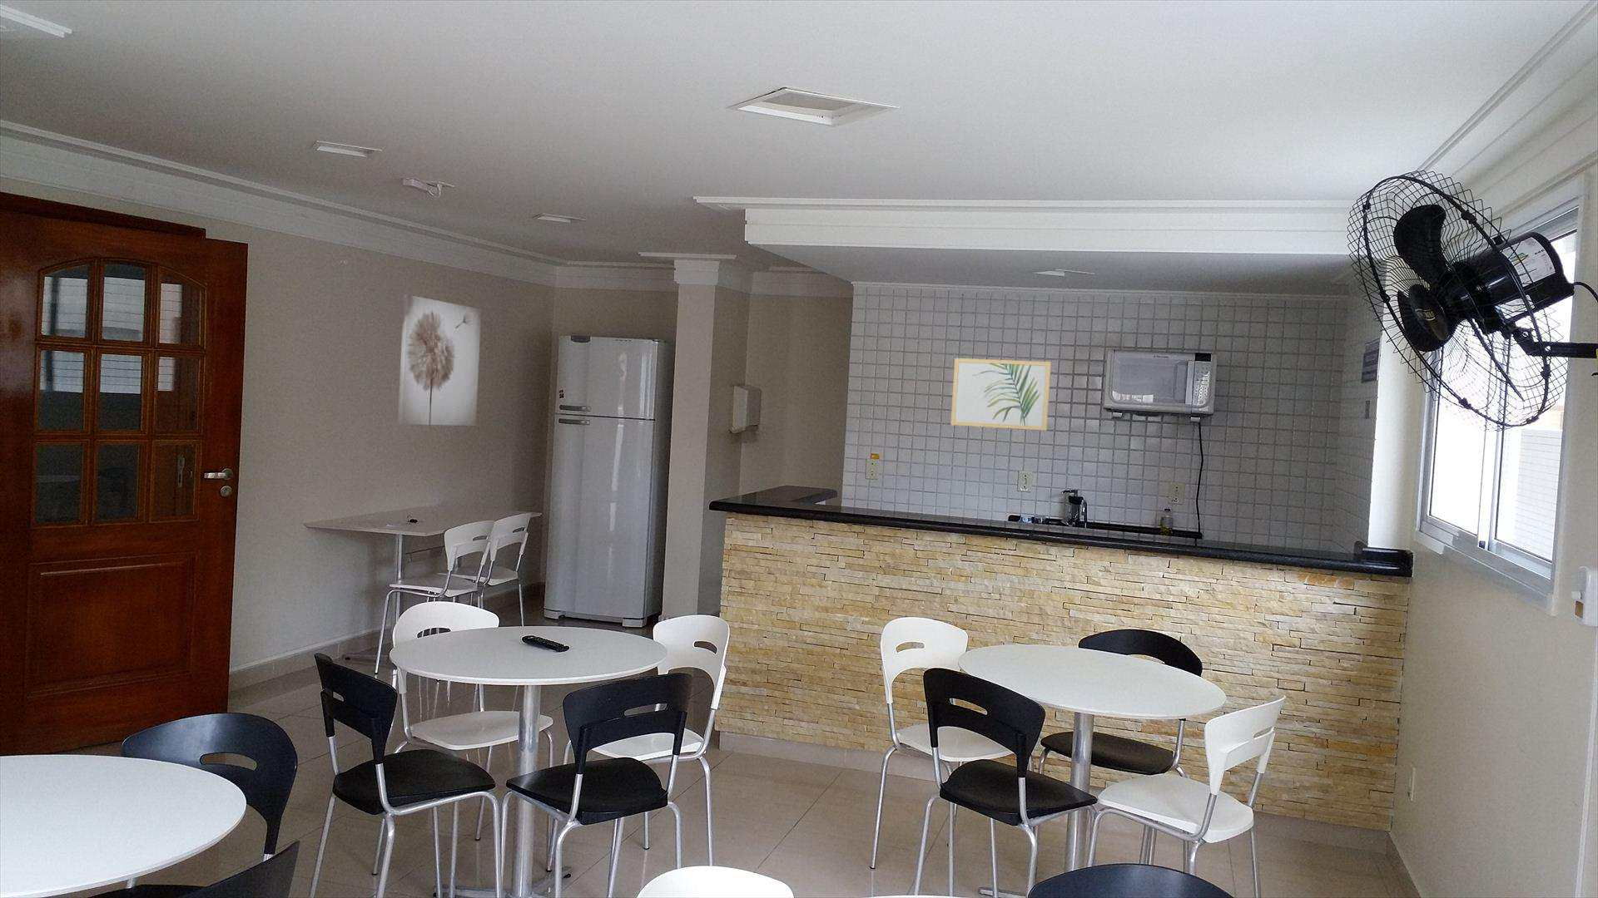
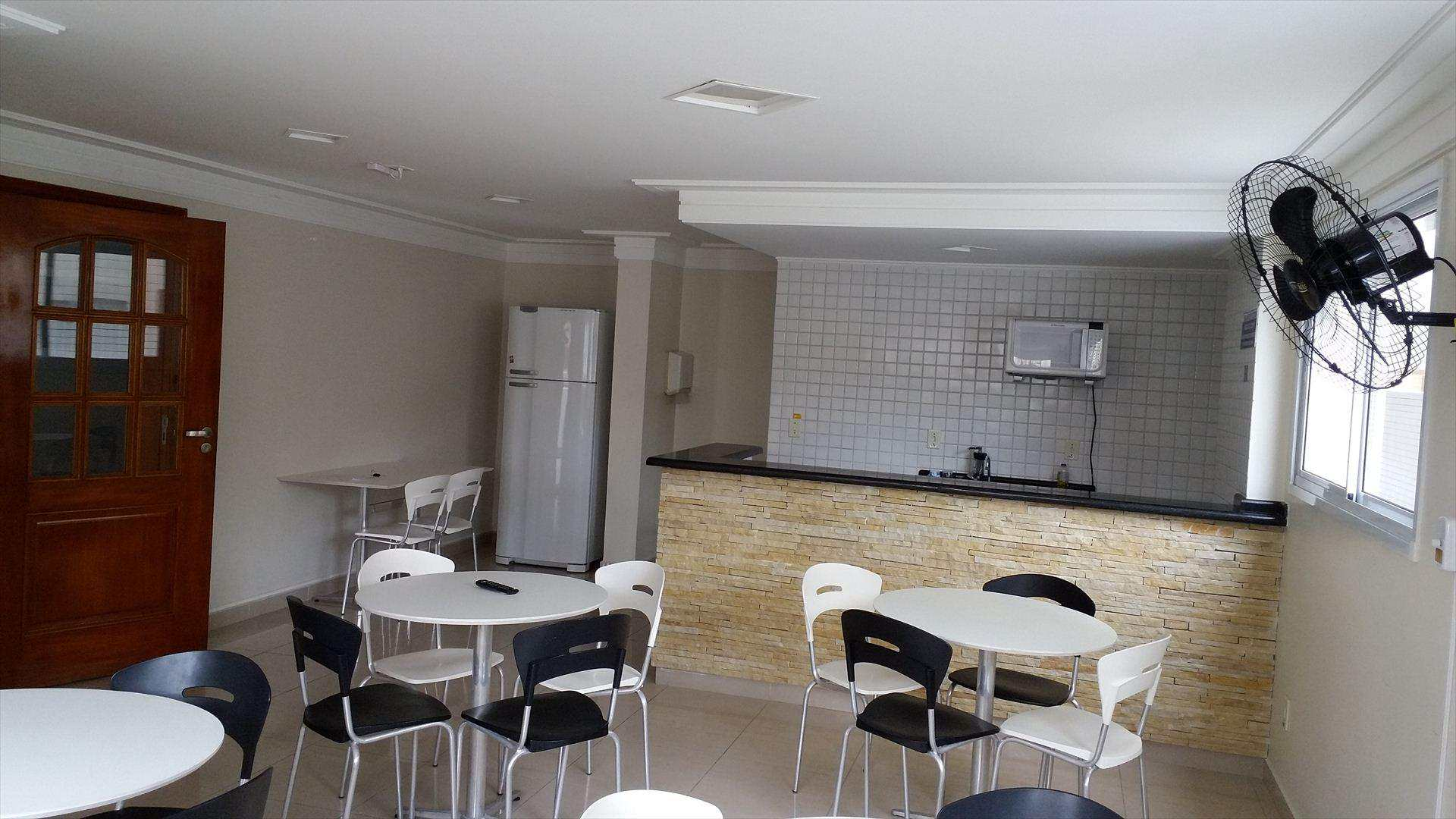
- wall art [397,294,482,427]
- wall art [949,357,1053,432]
